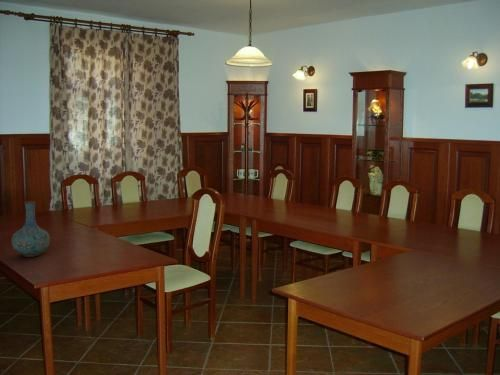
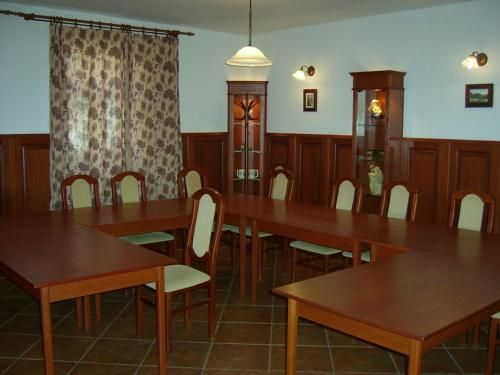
- vase [11,200,51,258]
